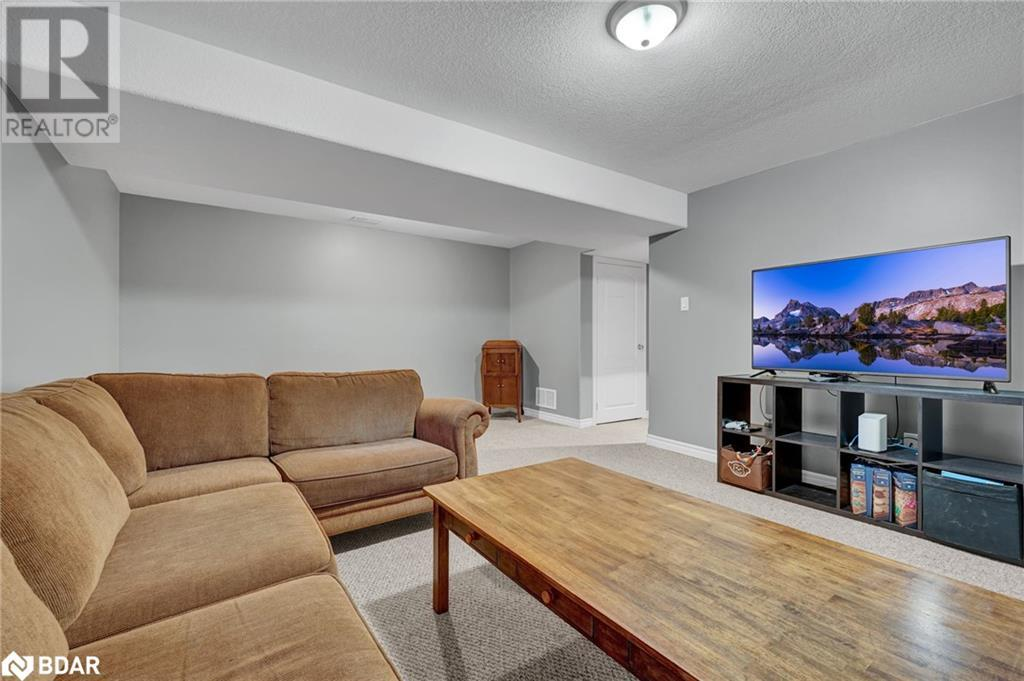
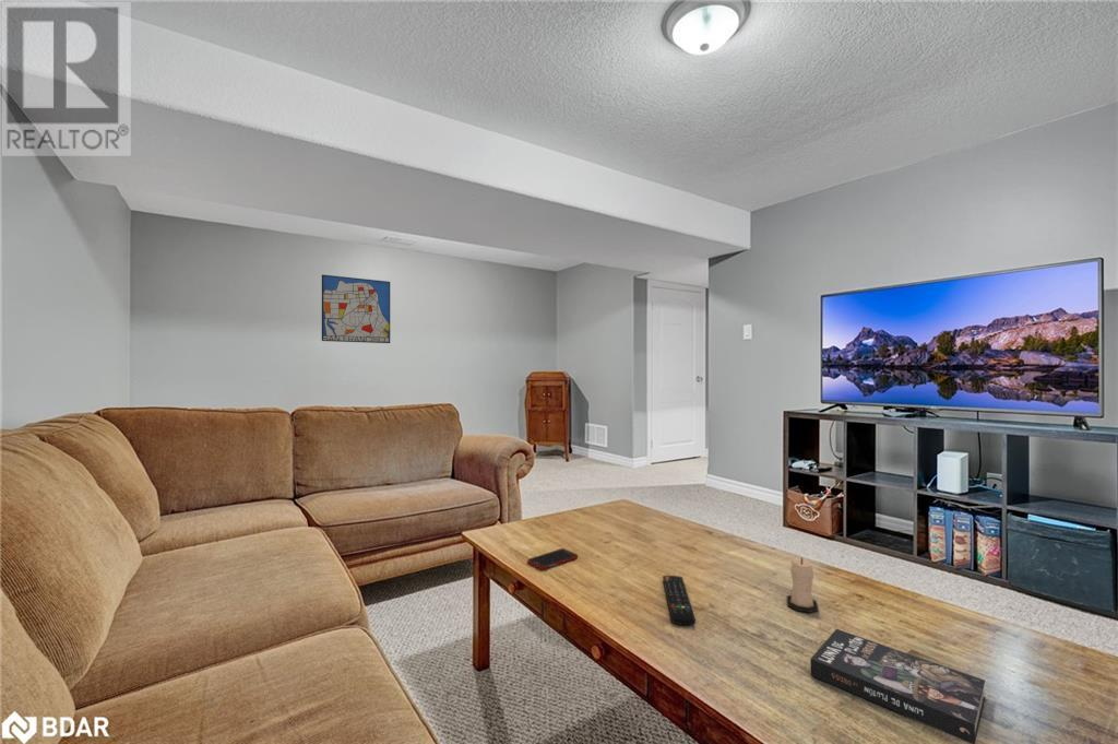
+ cell phone [526,547,579,570]
+ book [809,628,986,744]
+ wall art [321,273,391,344]
+ remote control [662,575,697,626]
+ candle [785,556,819,614]
